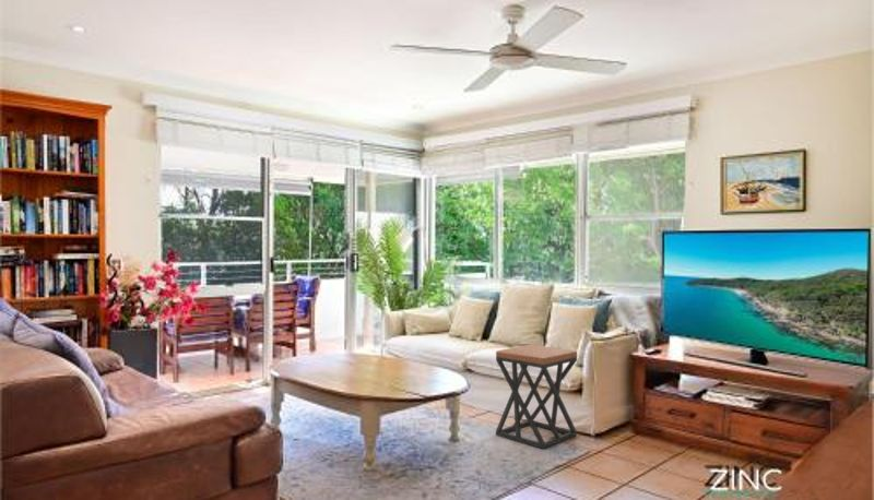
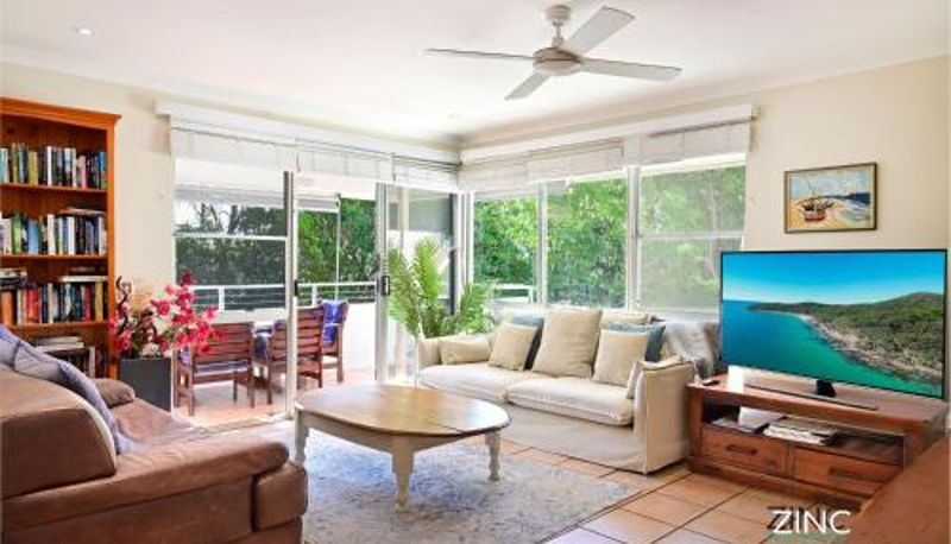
- stool [495,343,578,450]
